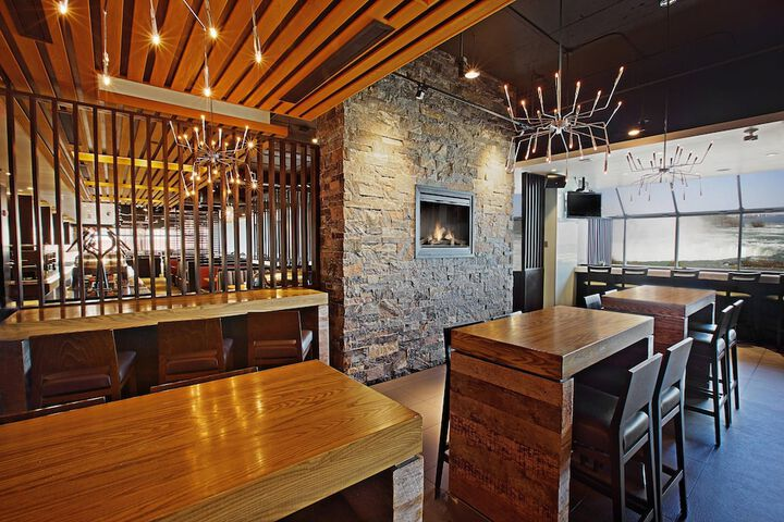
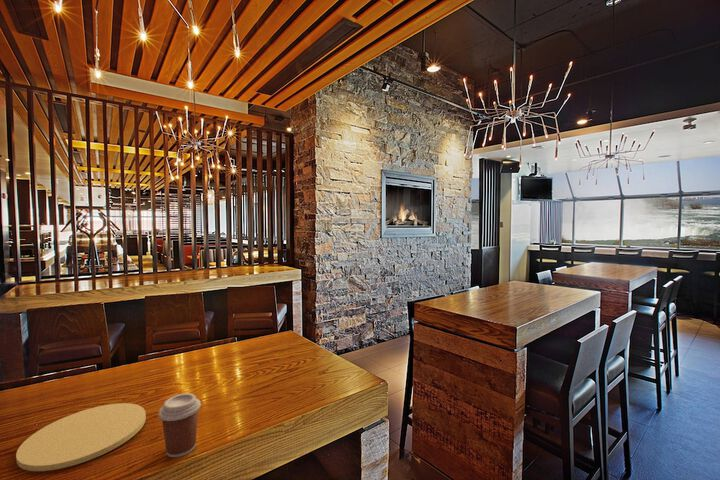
+ plate [15,402,147,472]
+ coffee cup [158,393,202,458]
